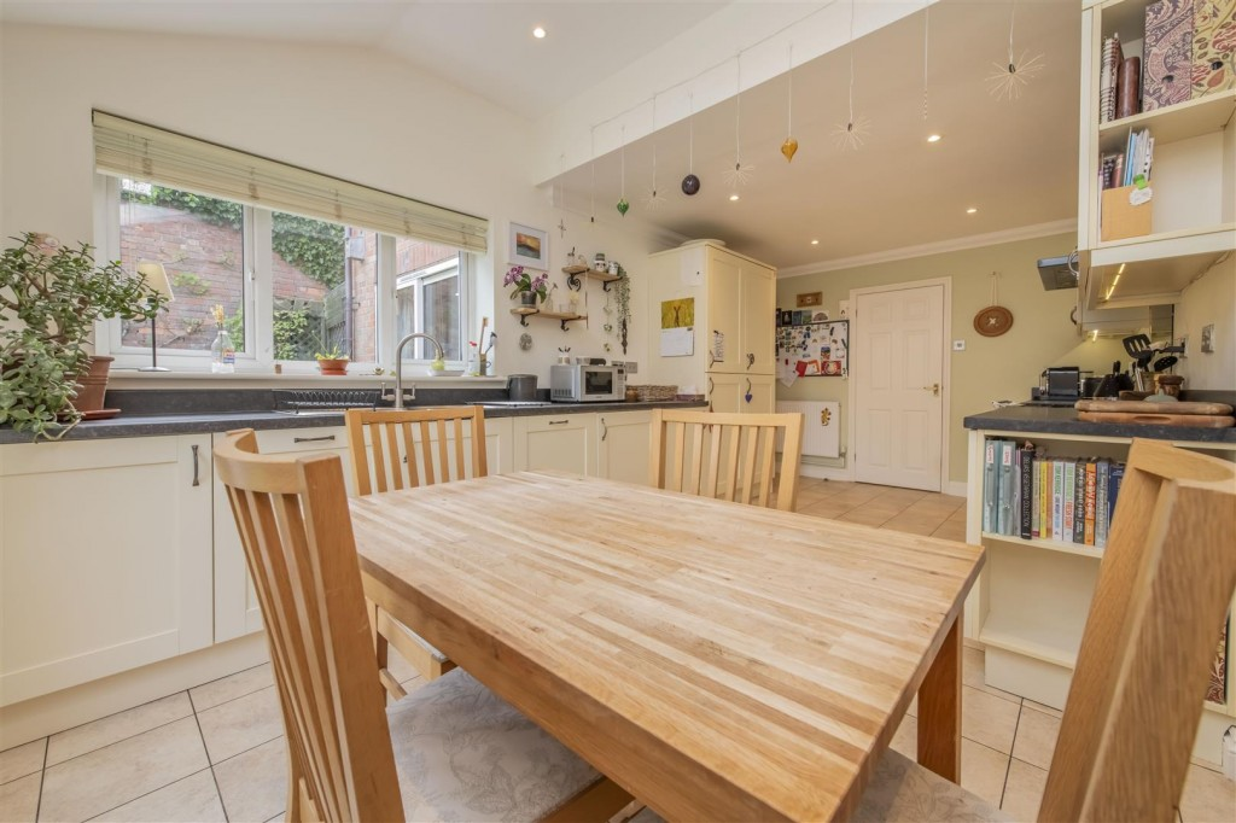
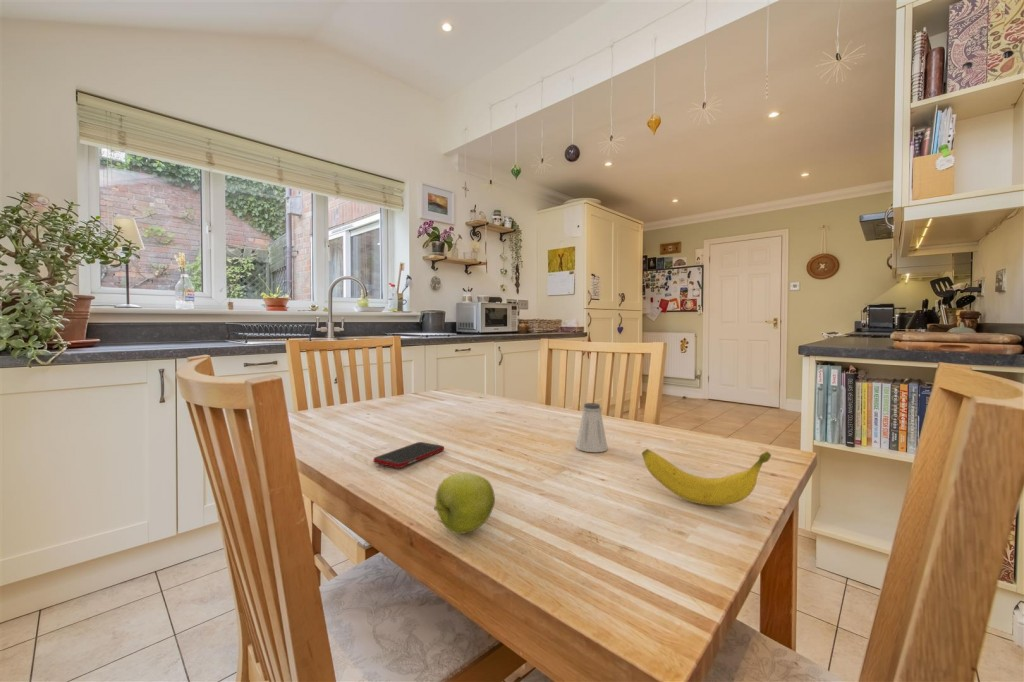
+ cell phone [373,441,445,469]
+ apple [433,471,496,535]
+ saltshaker [575,402,609,453]
+ banana [641,448,772,507]
